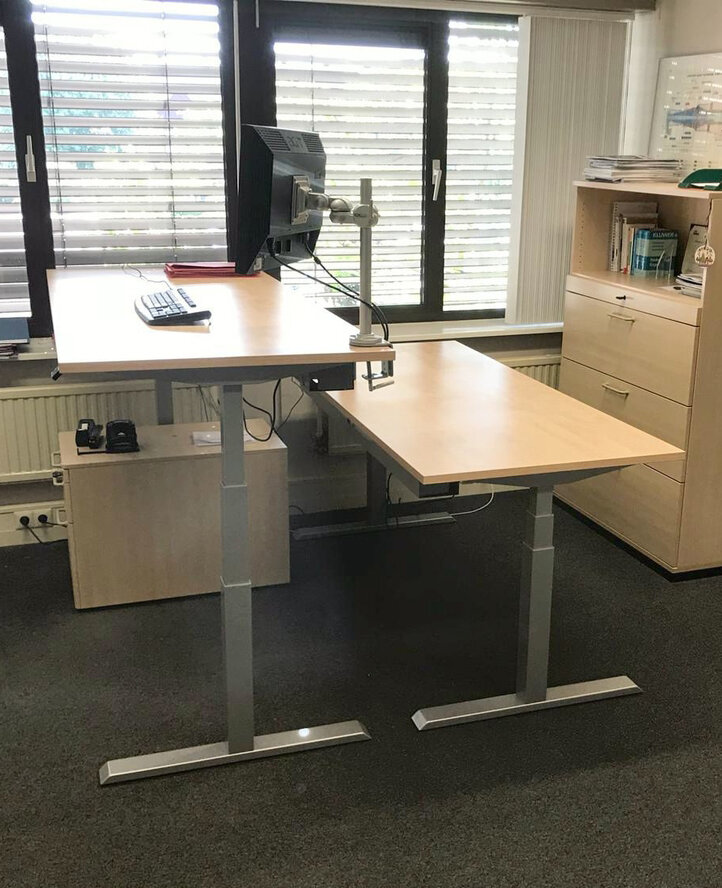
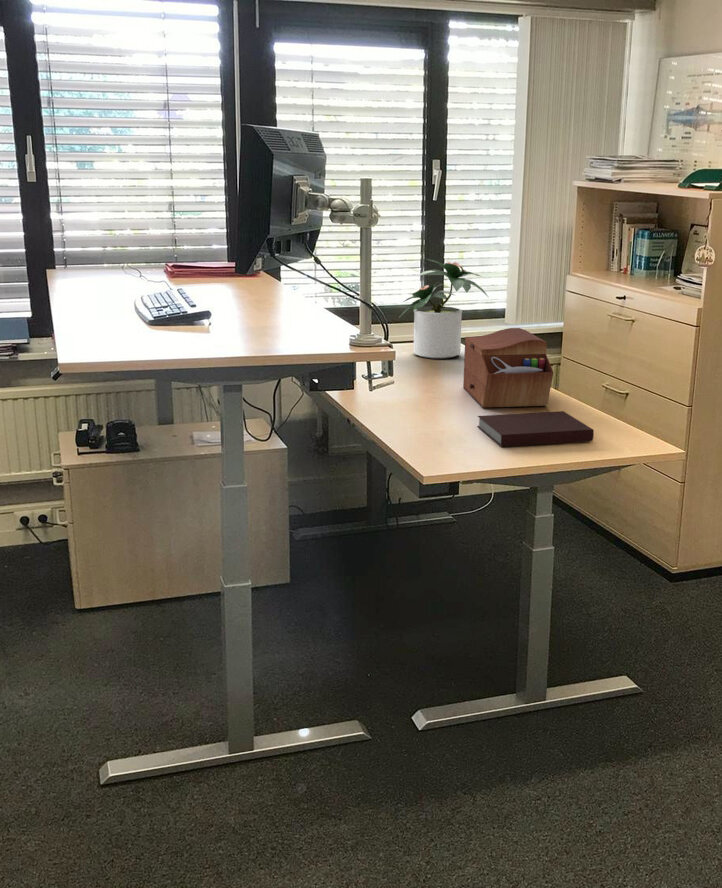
+ notebook [476,410,595,448]
+ sewing box [462,327,555,409]
+ potted plant [400,258,488,360]
